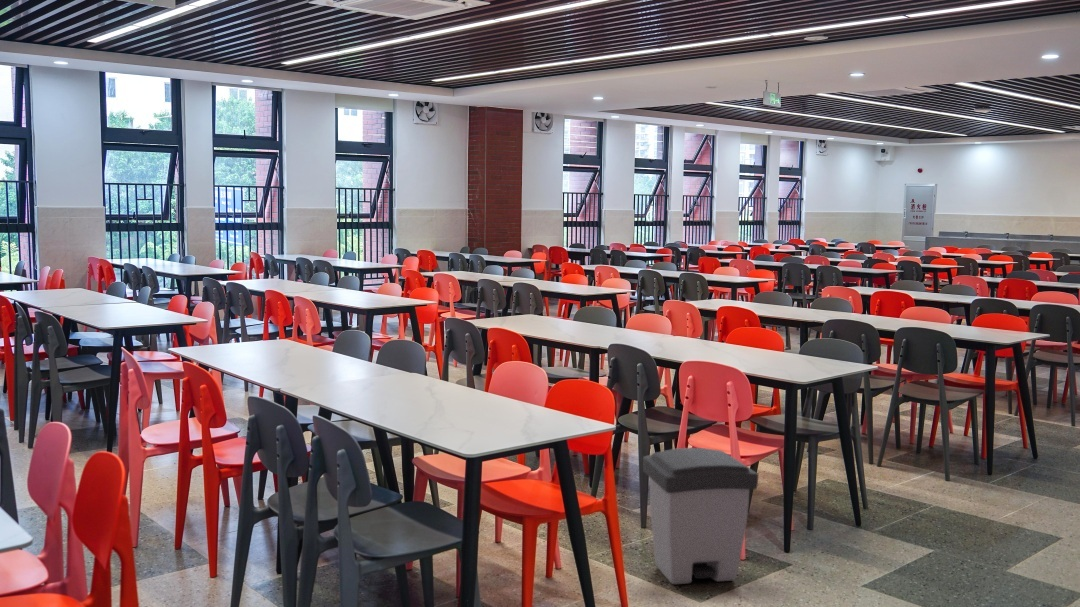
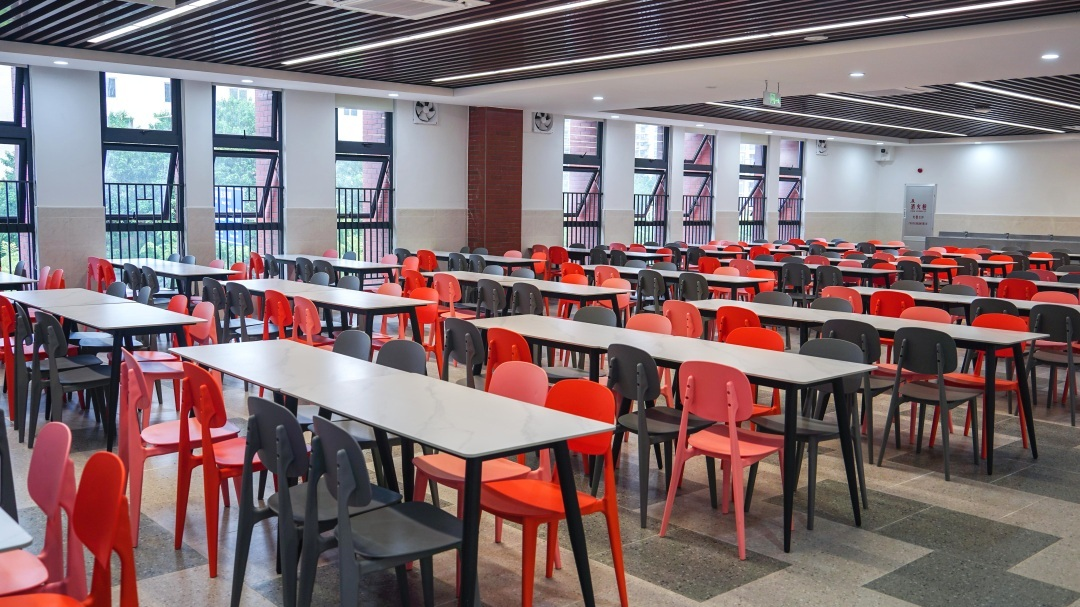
- trash can [642,447,760,585]
